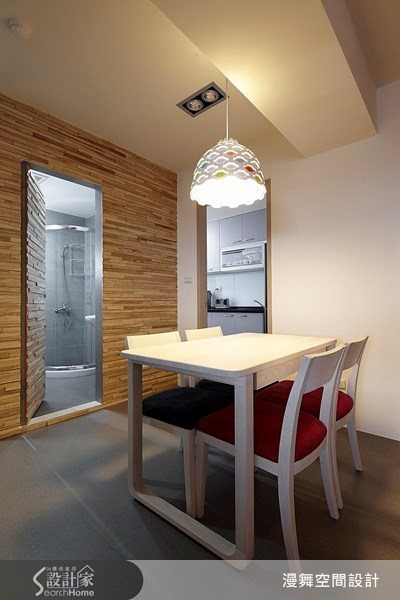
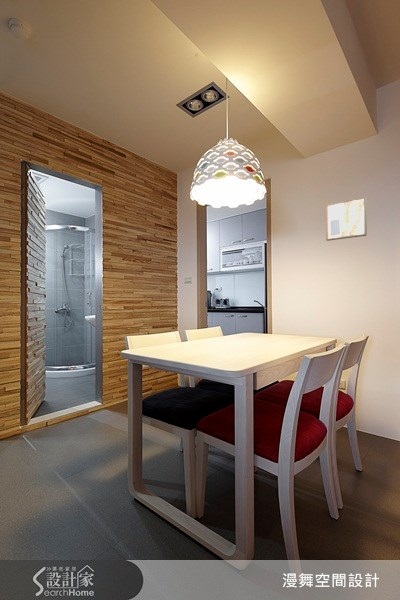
+ wall art [325,196,368,242]
